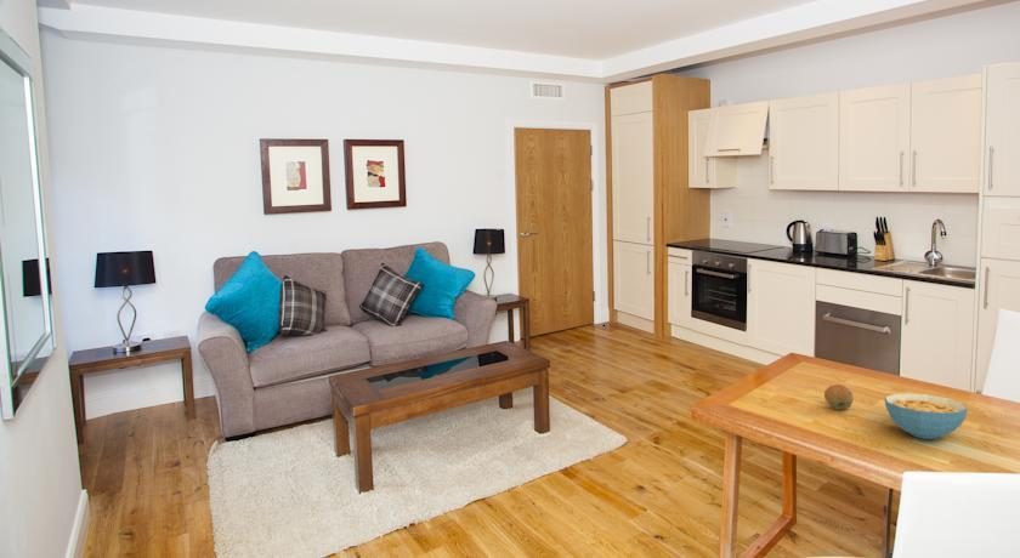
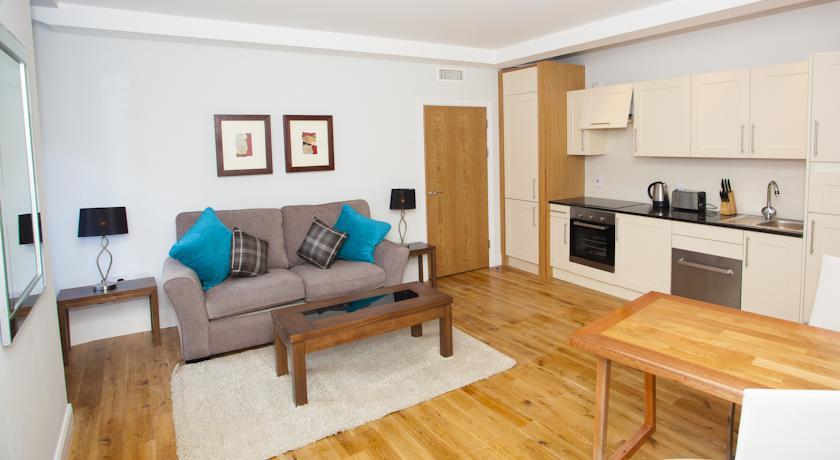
- fruit [823,383,855,411]
- cereal bowl [884,392,969,440]
